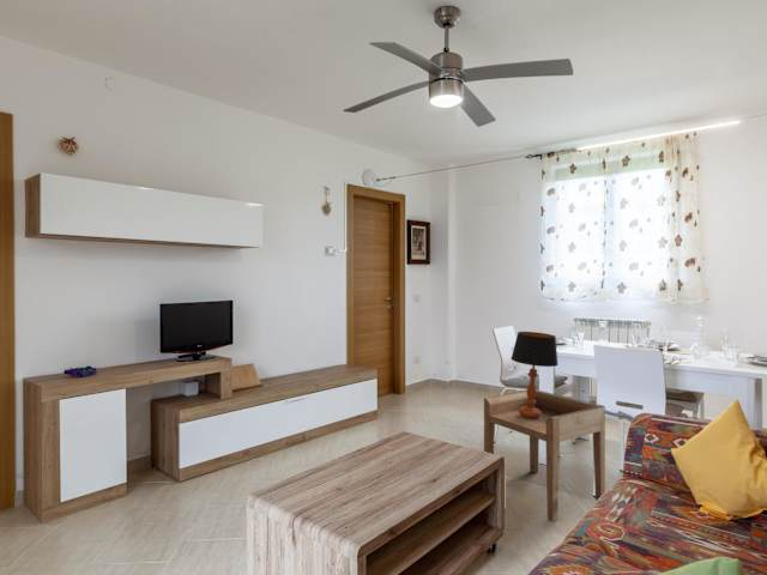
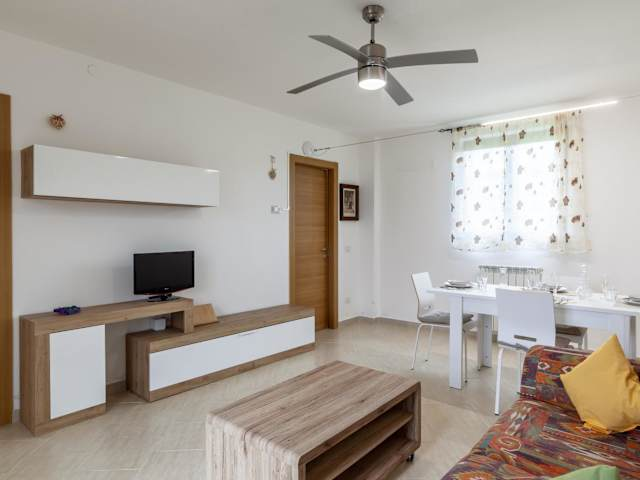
- table lamp [509,331,558,418]
- side table [483,389,606,522]
